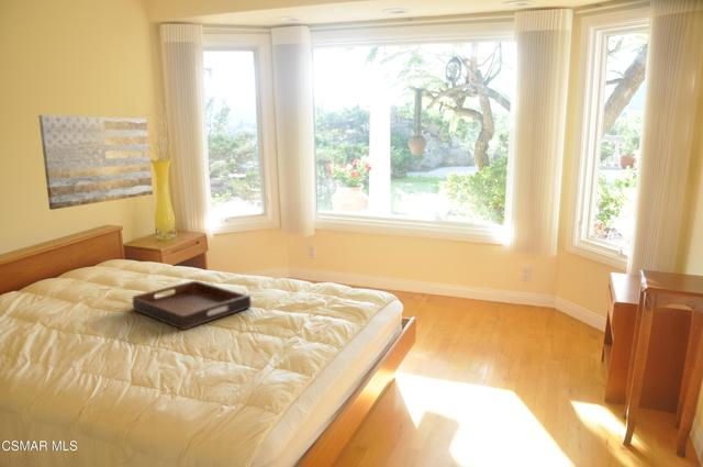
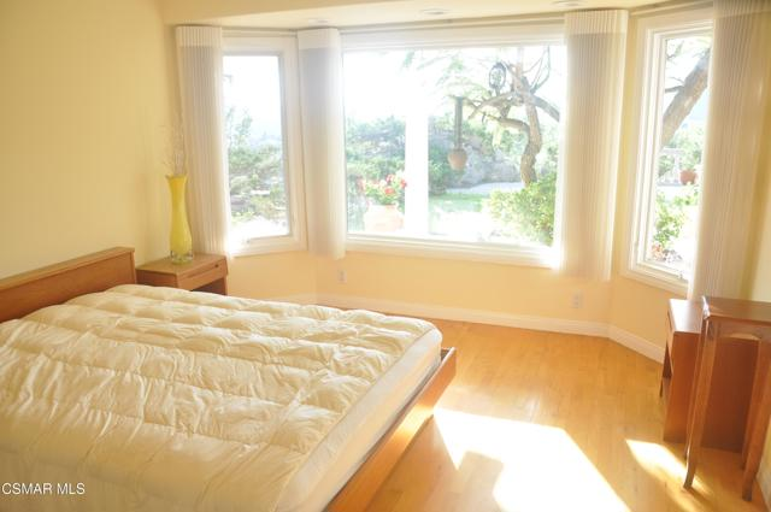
- wall art [37,114,154,211]
- serving tray [132,280,252,331]
